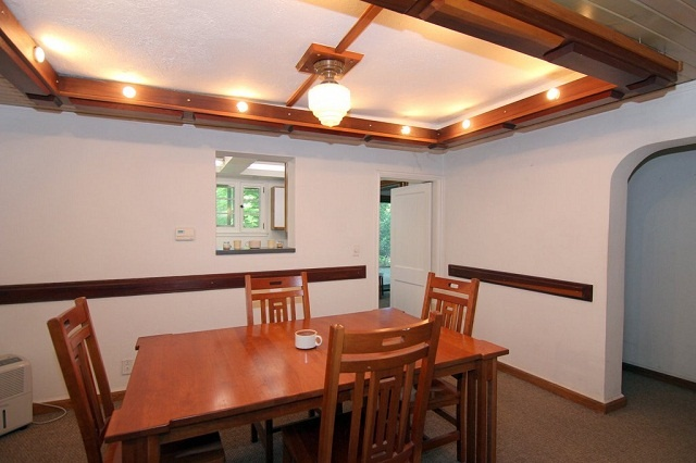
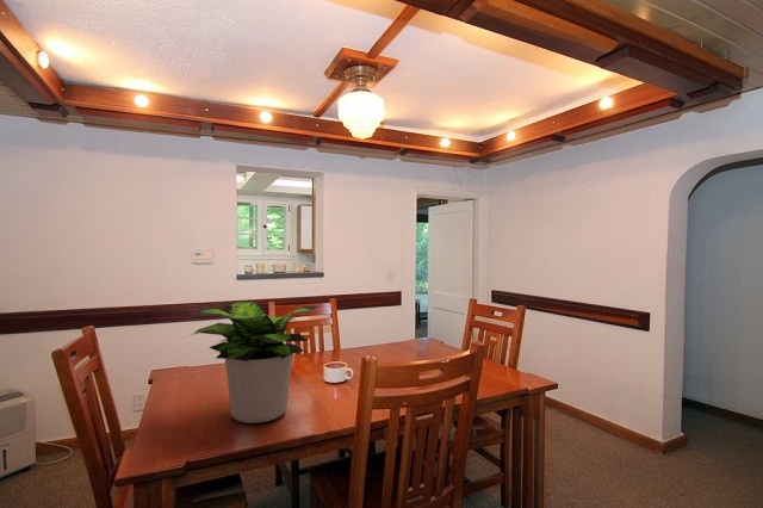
+ potted plant [181,299,321,425]
